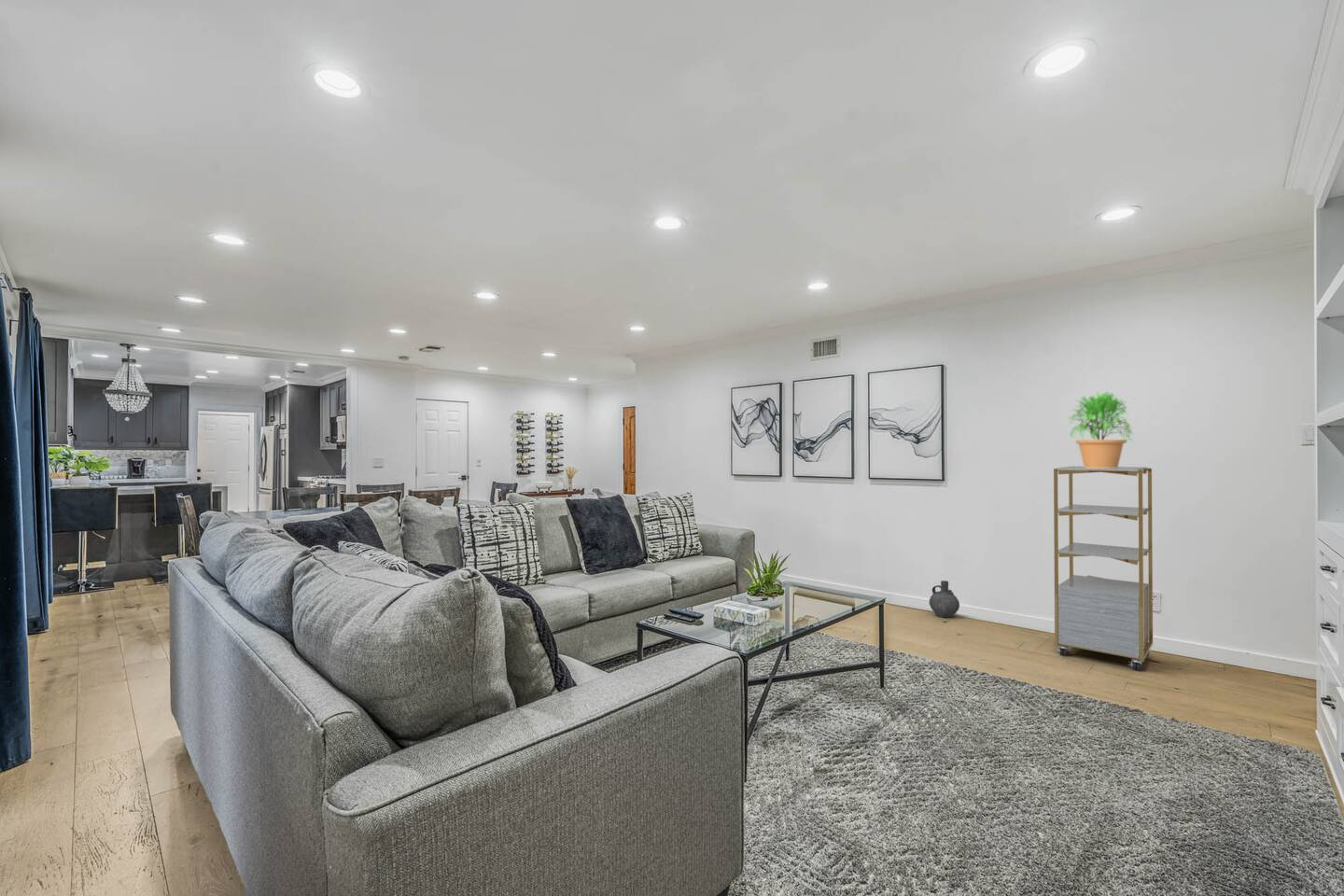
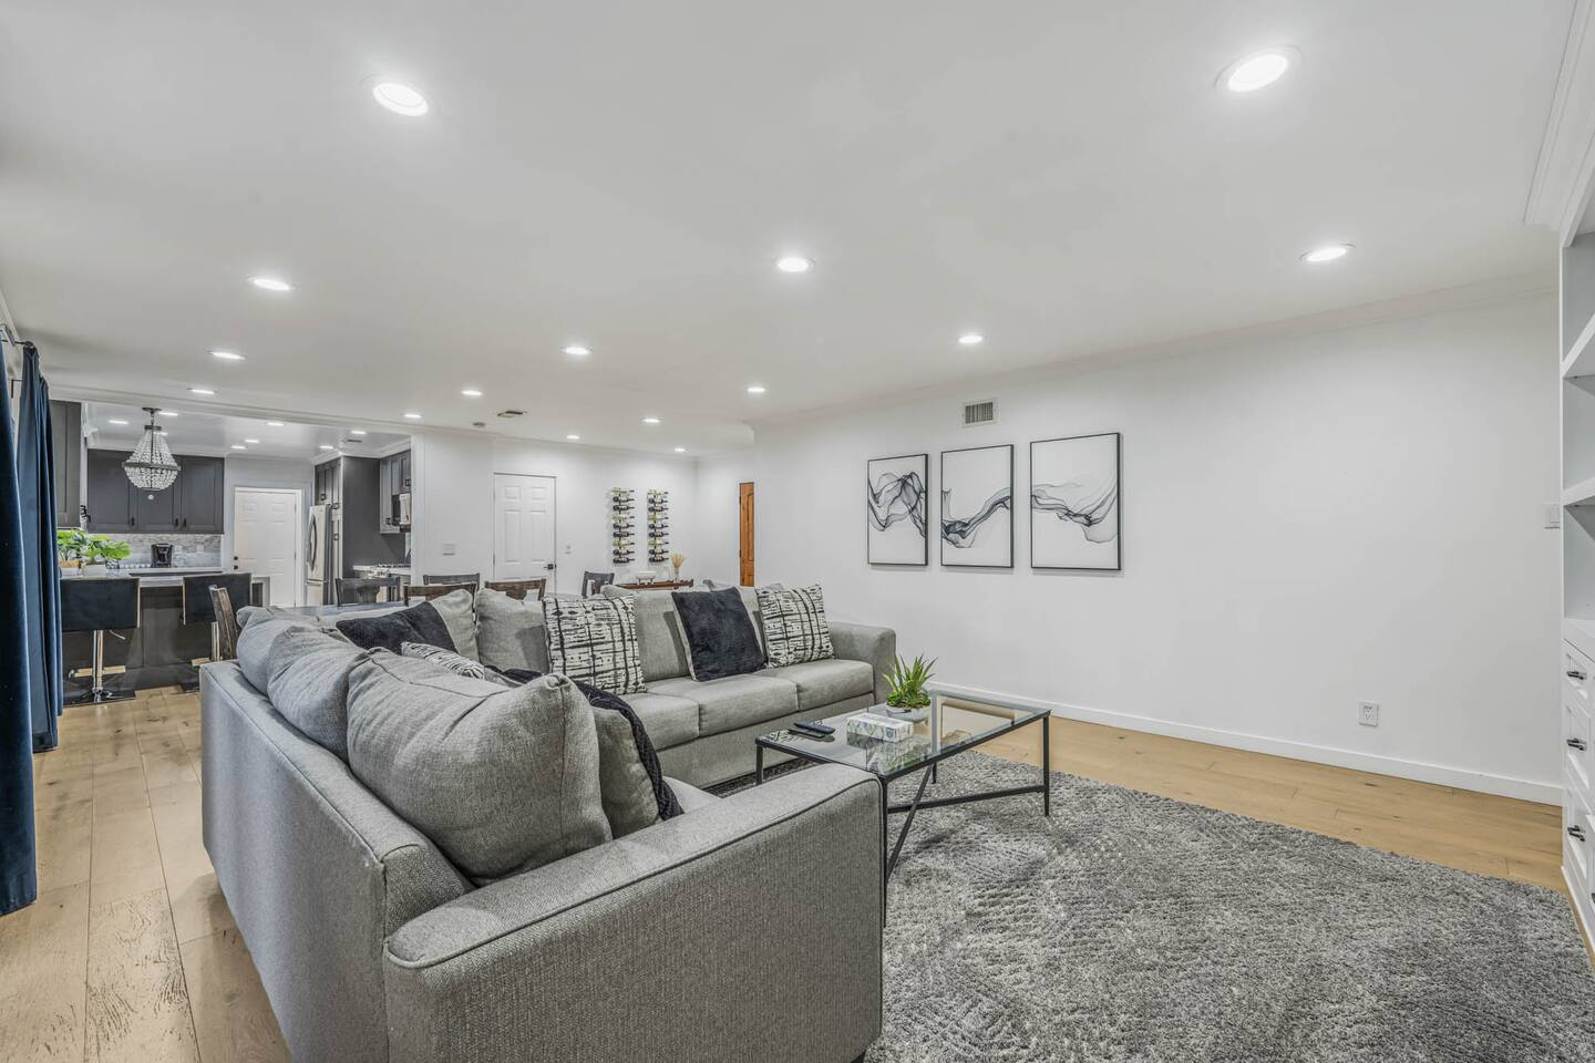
- shelving unit [1053,466,1154,672]
- ceramic jug [929,580,960,618]
- potted plant [1068,390,1134,468]
